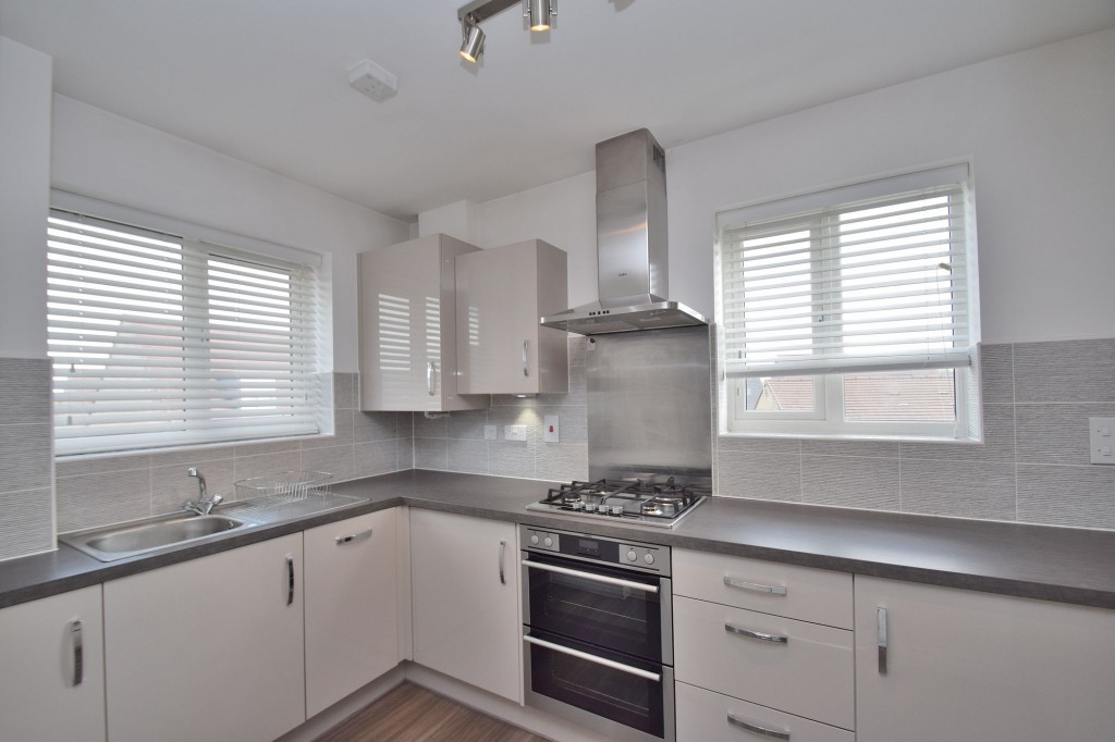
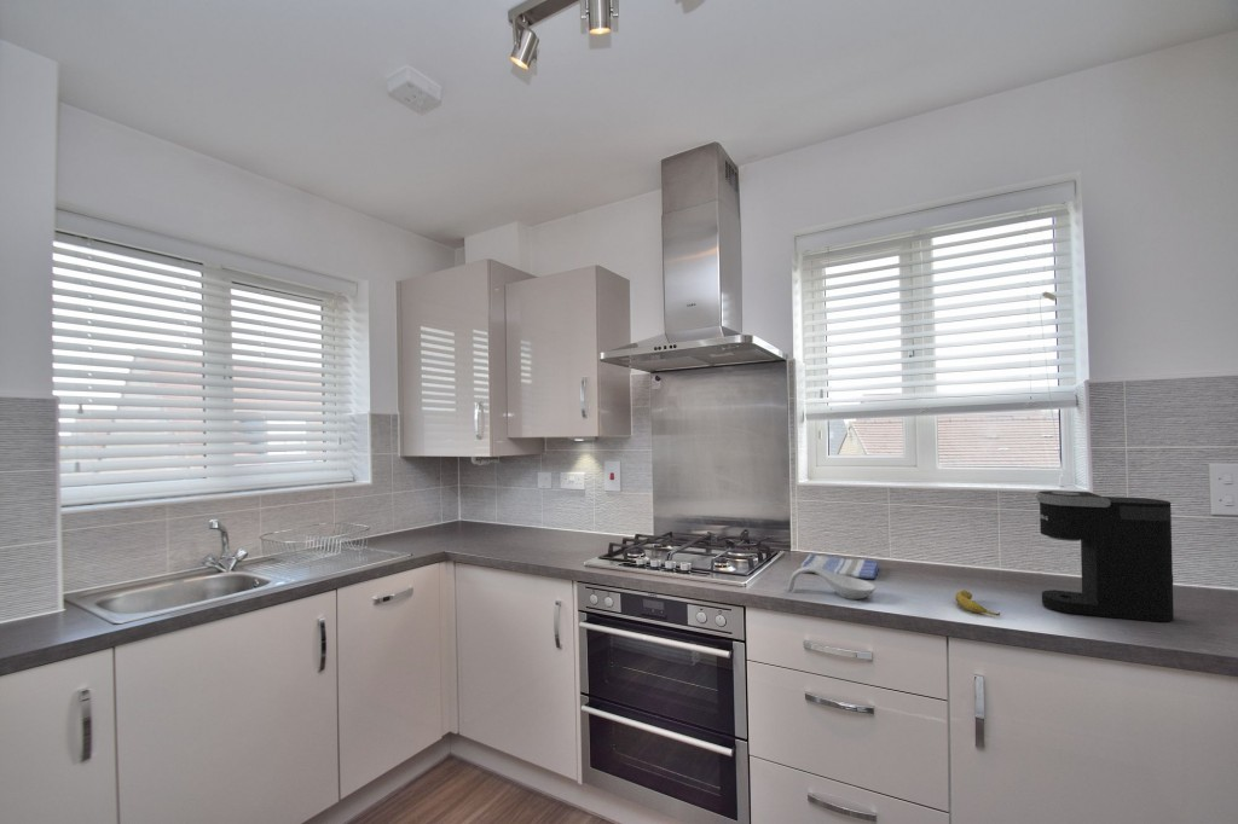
+ banana [954,590,1002,617]
+ coffee maker [1034,489,1175,623]
+ spoon rest [787,567,877,600]
+ dish towel [799,552,880,580]
